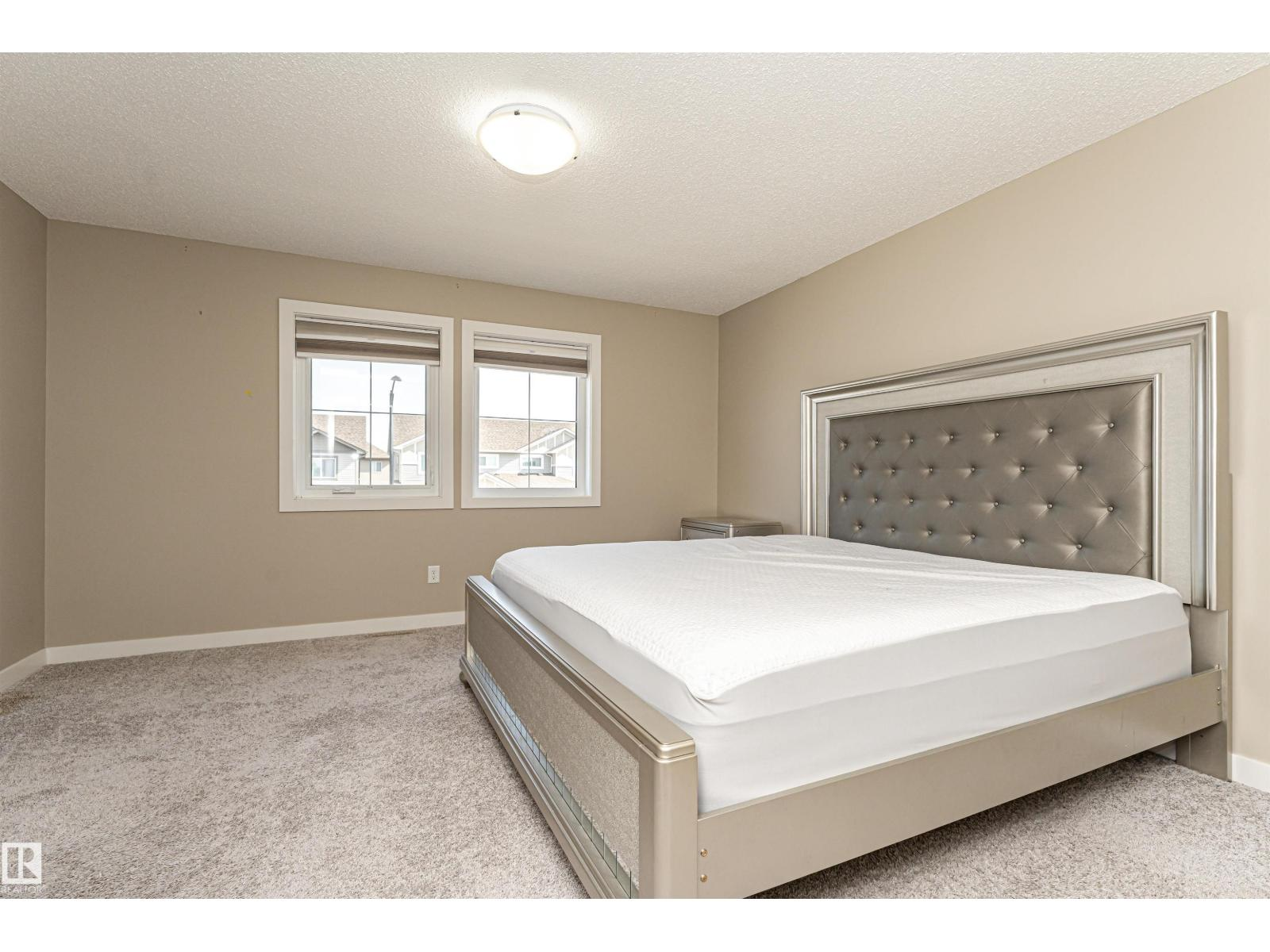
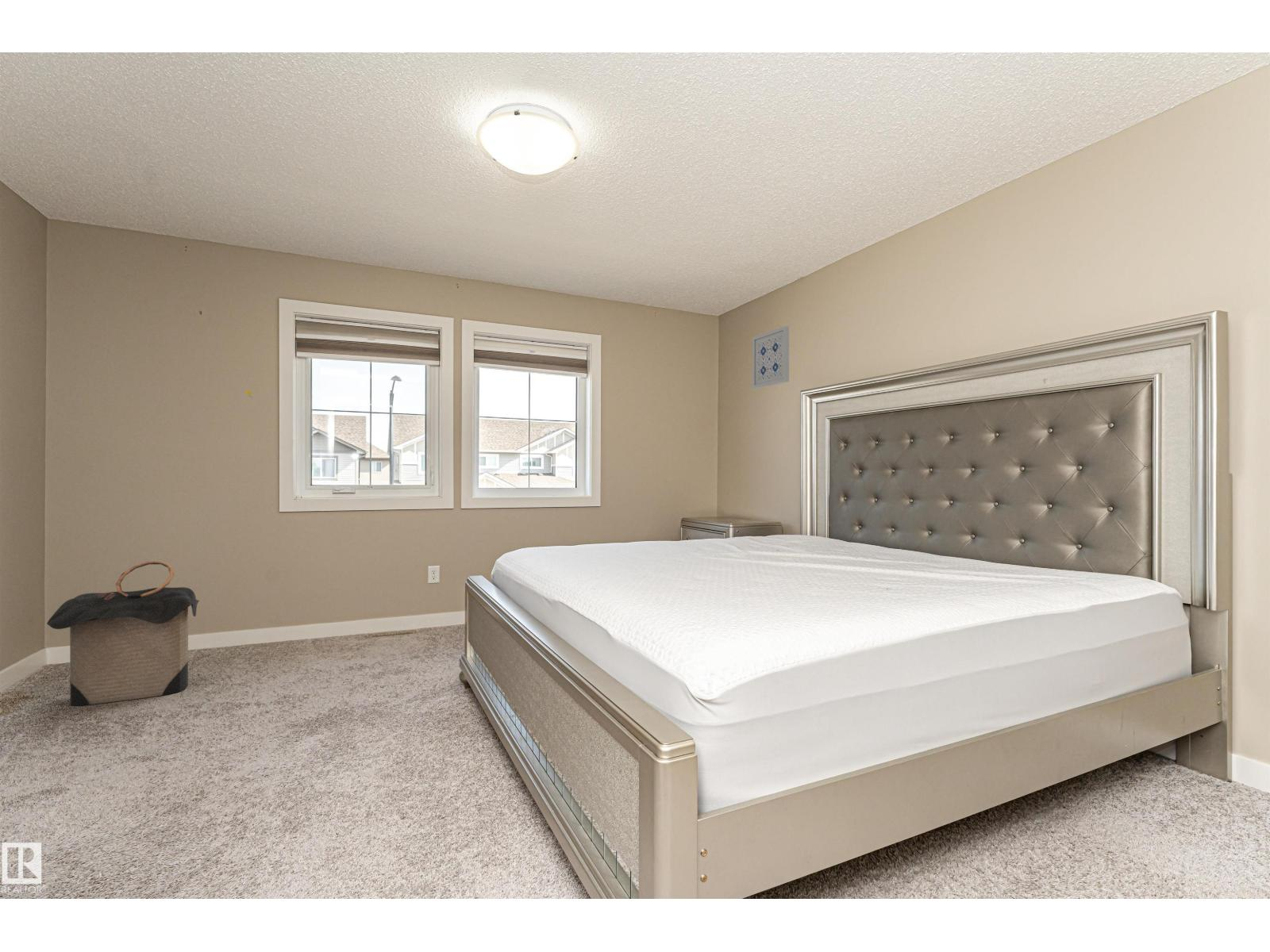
+ wall art [752,325,790,390]
+ laundry hamper [46,560,200,706]
